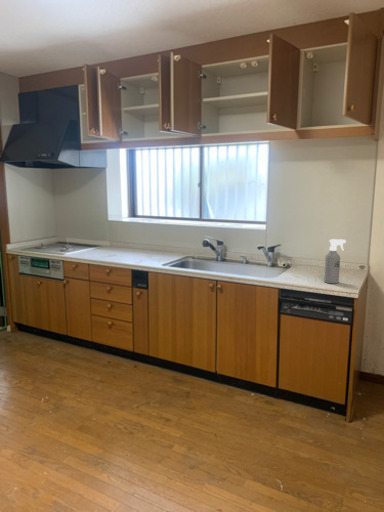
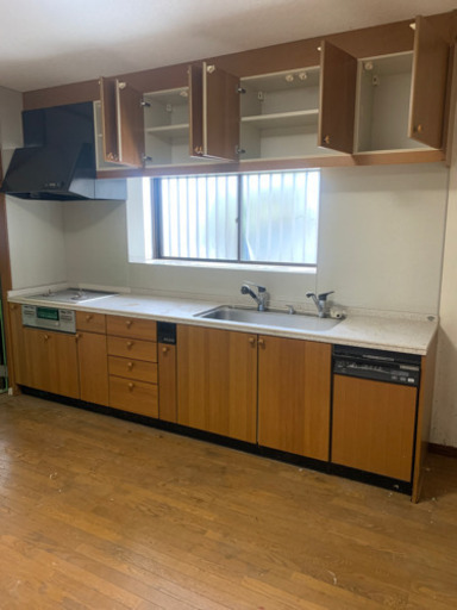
- spray bottle [323,238,347,284]
